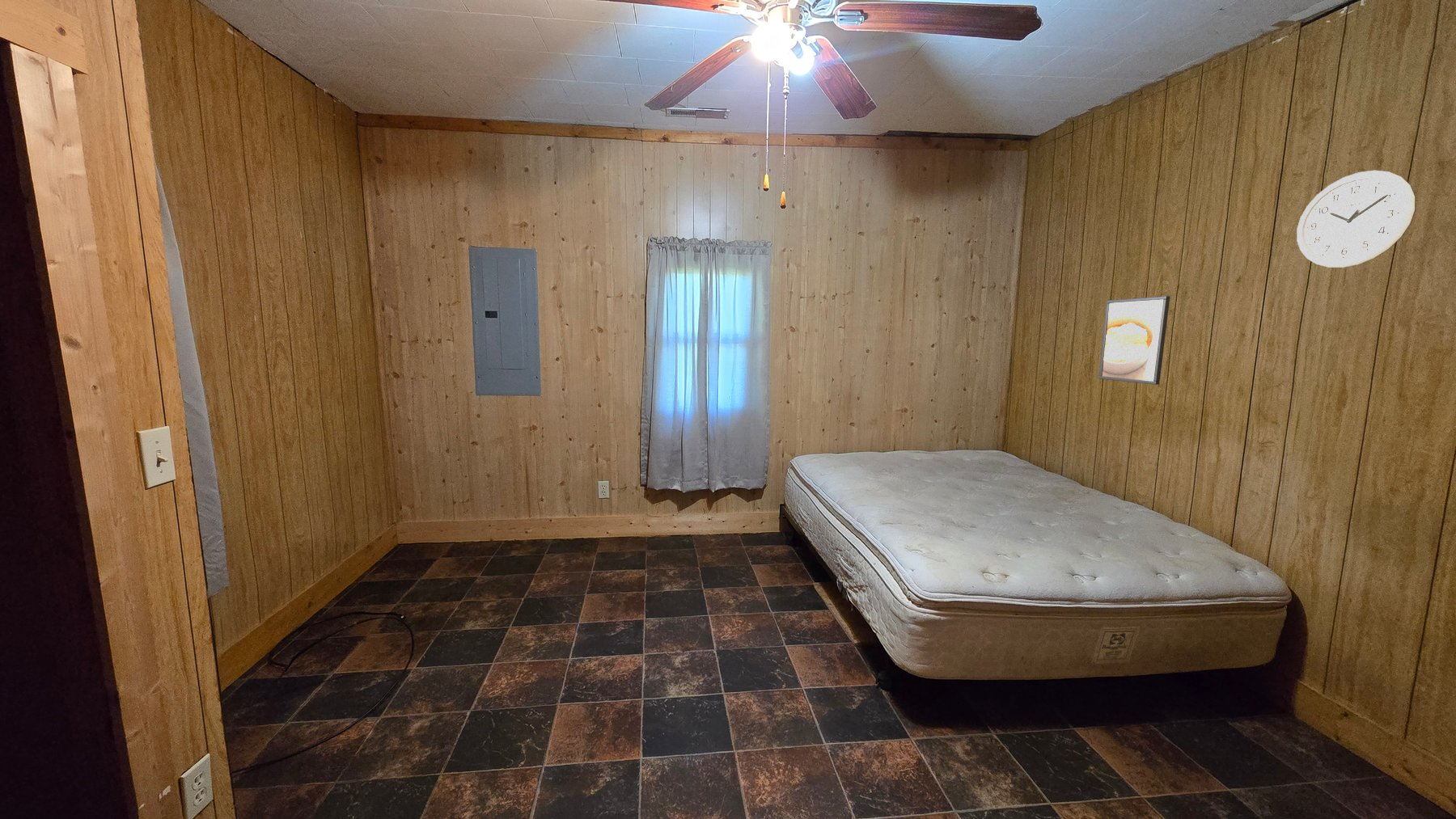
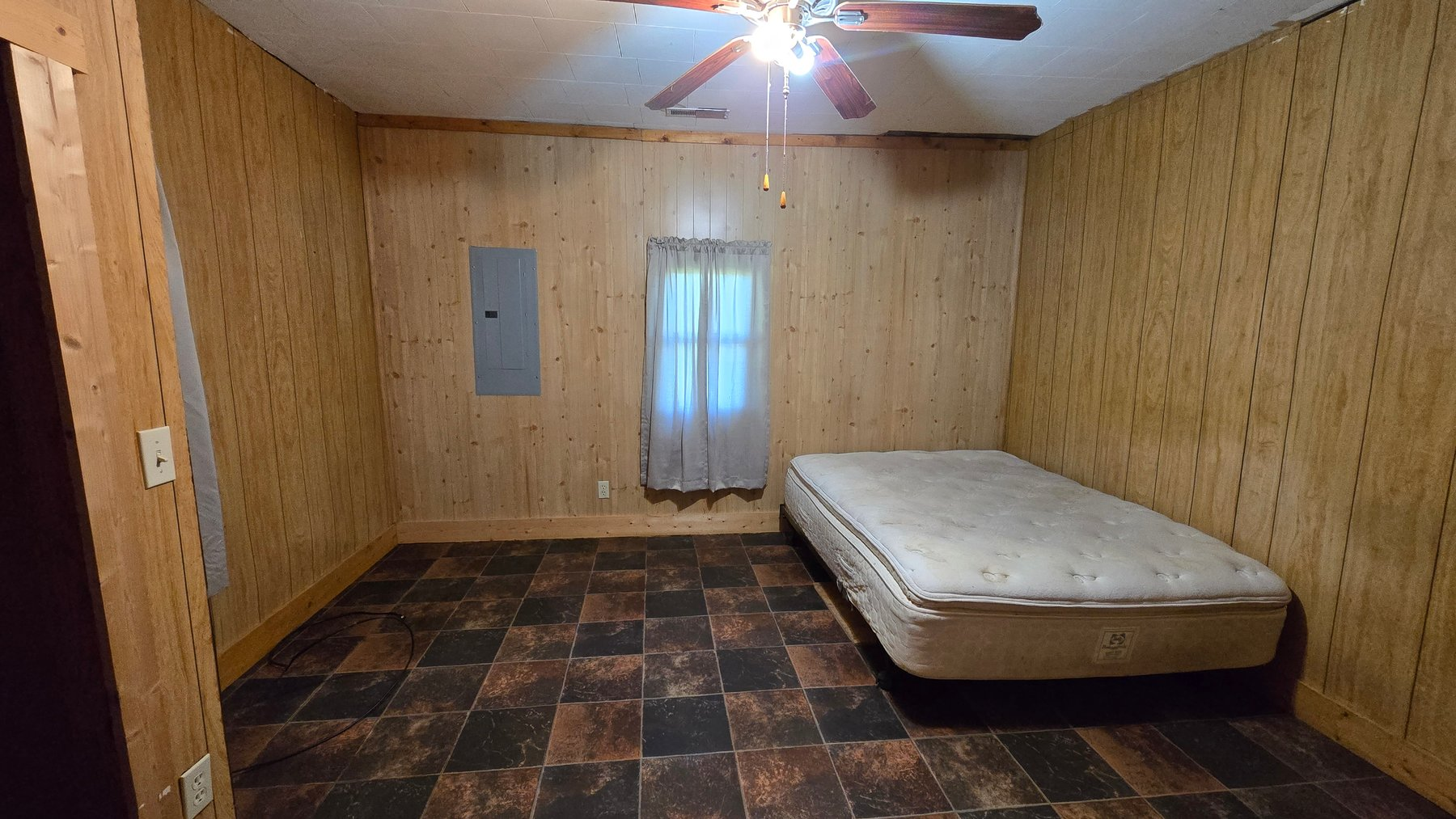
- wall clock [1296,170,1416,268]
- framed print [1098,295,1170,386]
